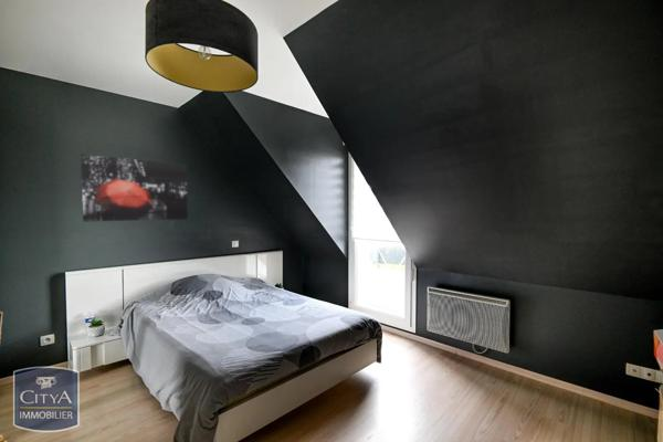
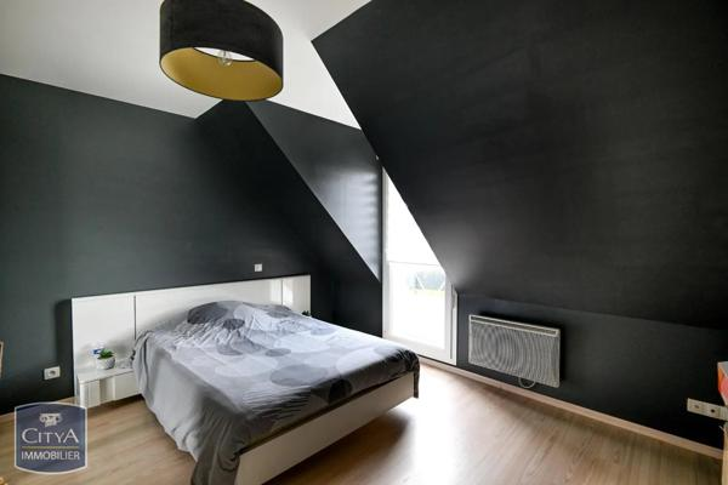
- wall art [80,152,189,223]
